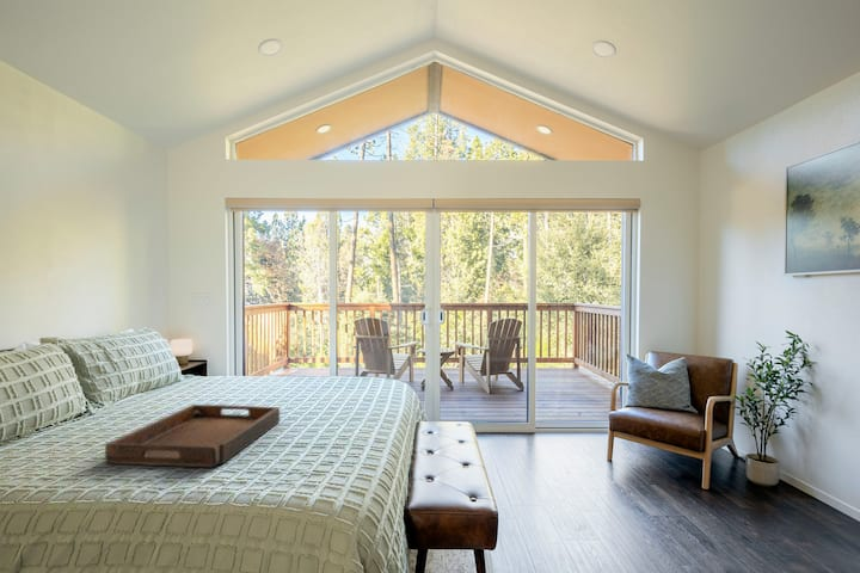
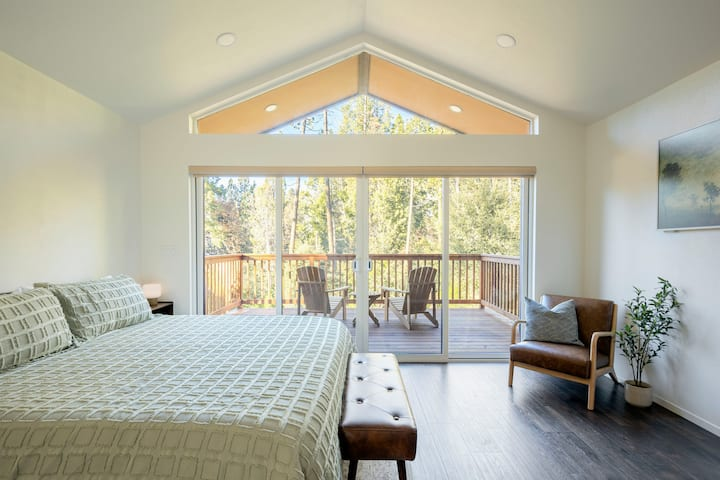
- serving tray [104,403,281,469]
